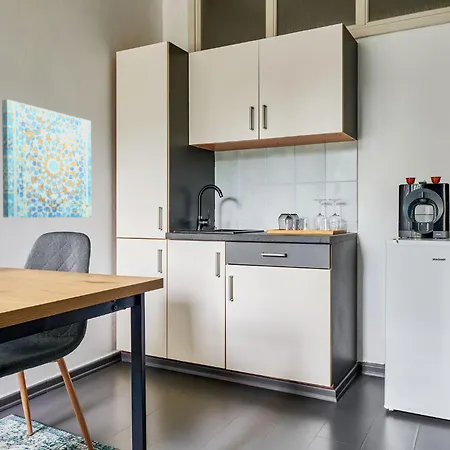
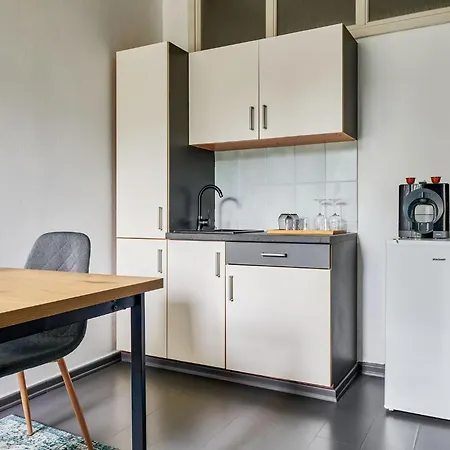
- wall art [1,98,92,218]
